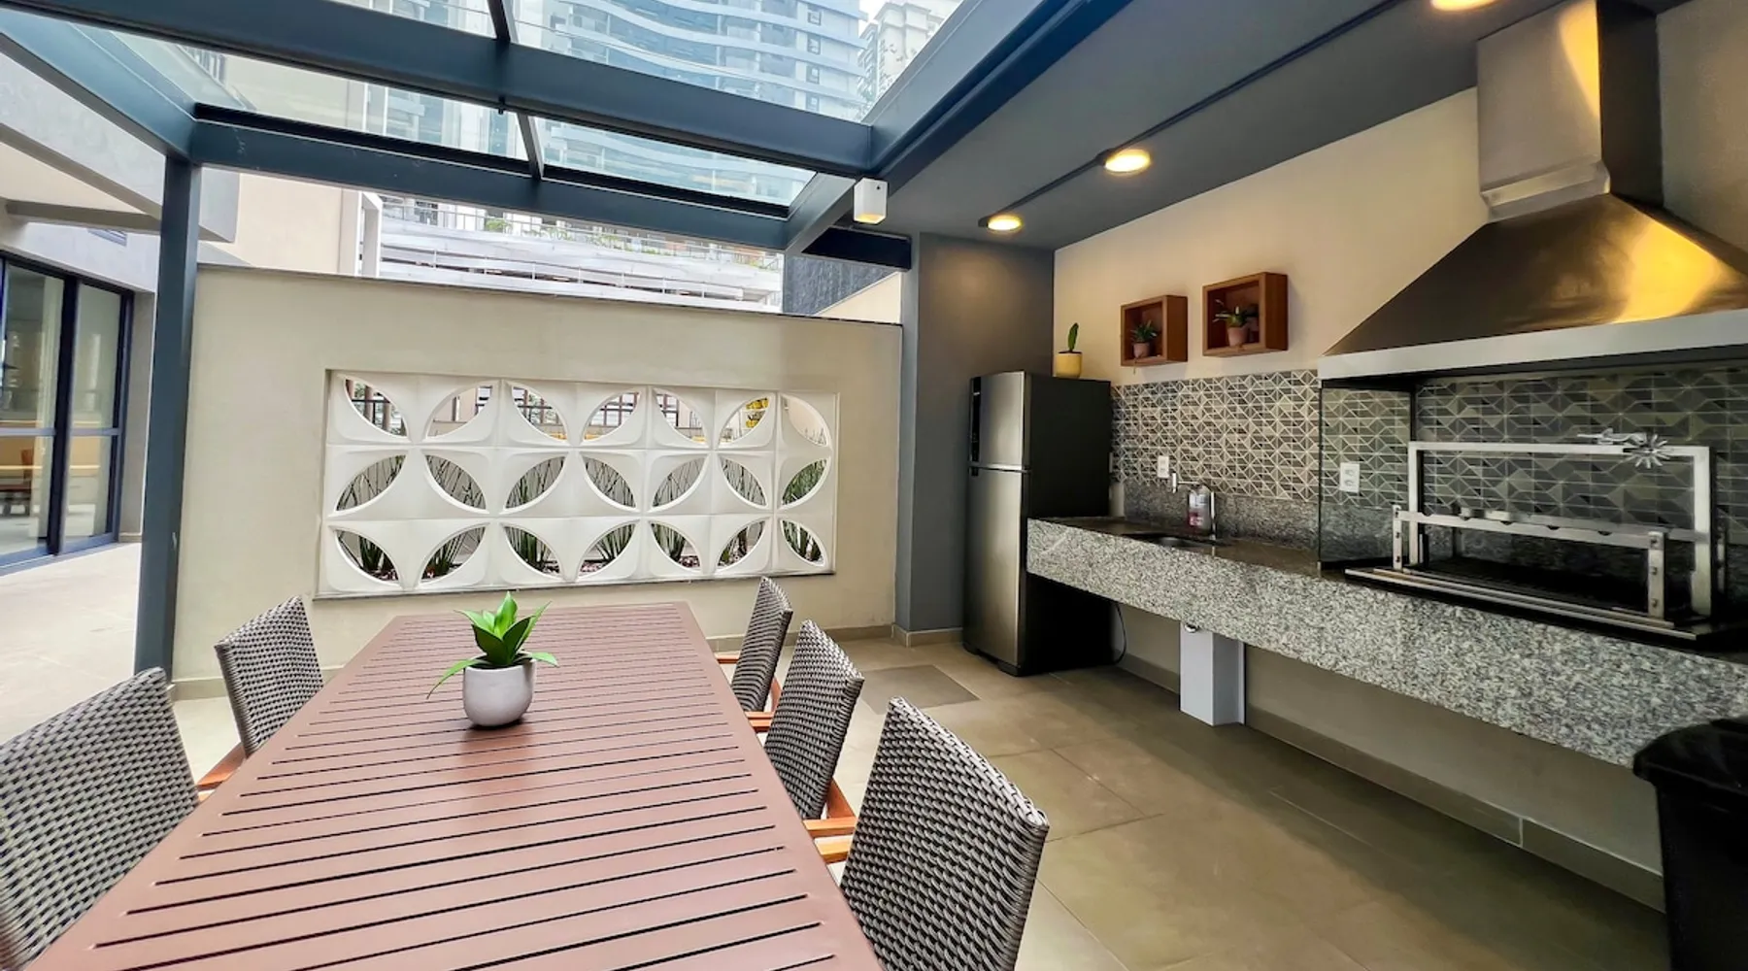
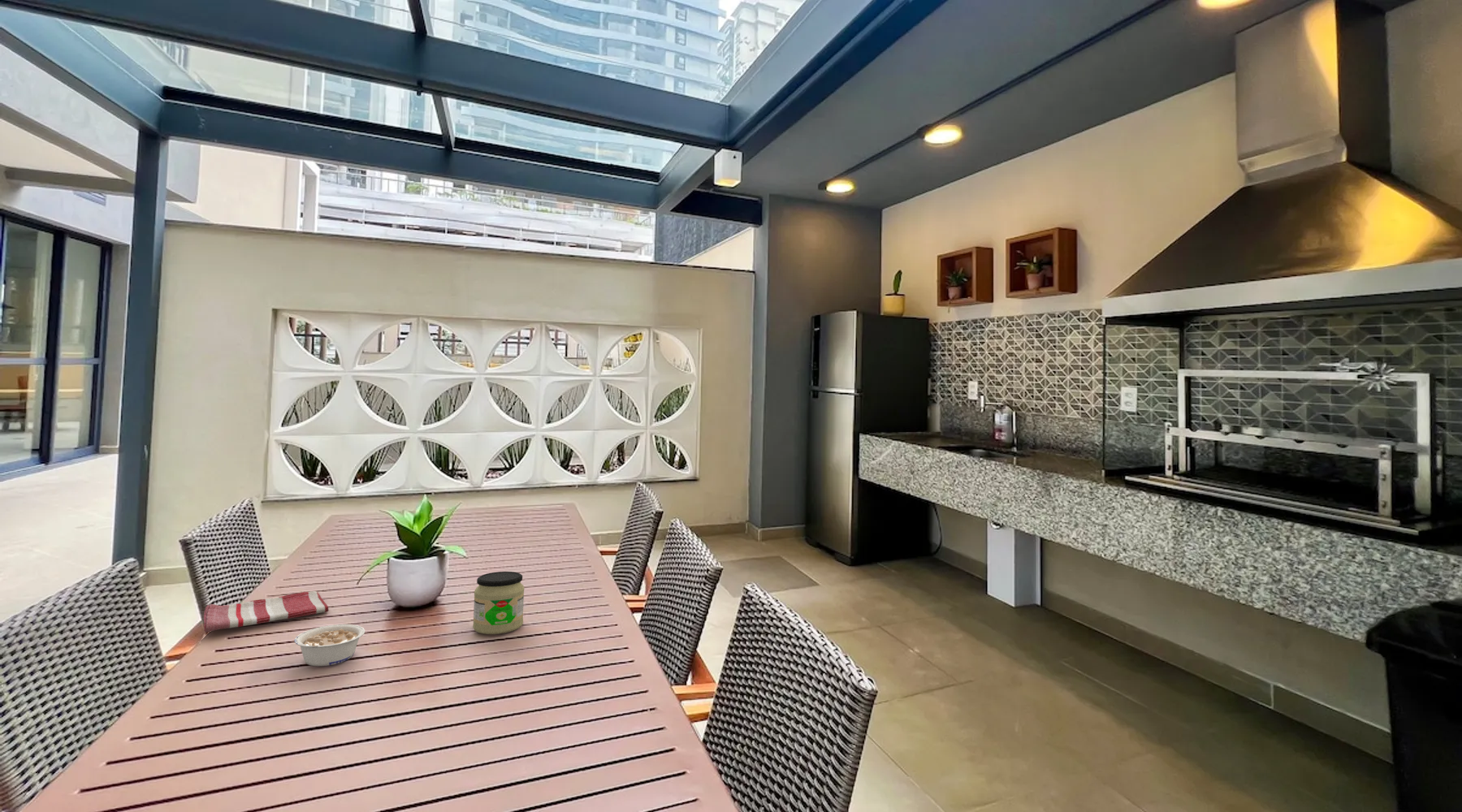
+ jar [472,571,526,635]
+ dish towel [203,590,330,633]
+ legume [293,624,366,667]
